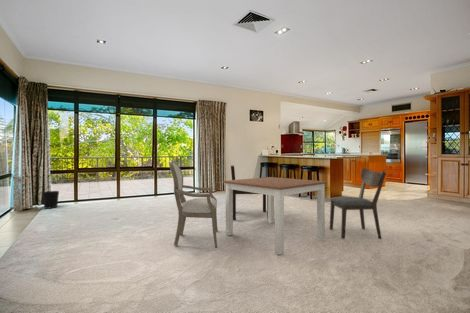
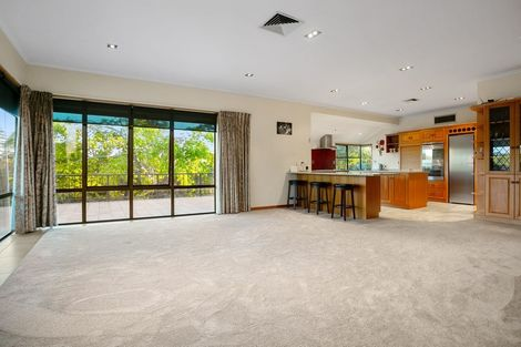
- wastebasket [41,190,60,210]
- chair [230,164,268,221]
- chair [329,167,387,239]
- chair [168,159,219,249]
- dining table [222,176,328,256]
